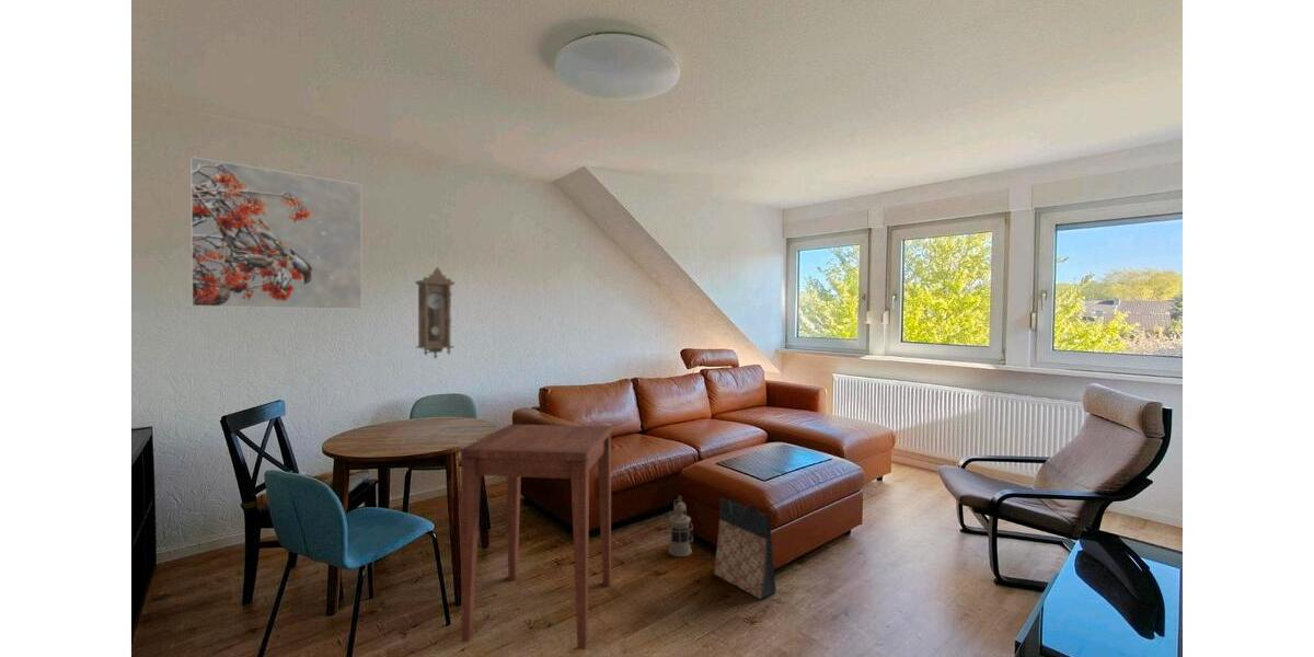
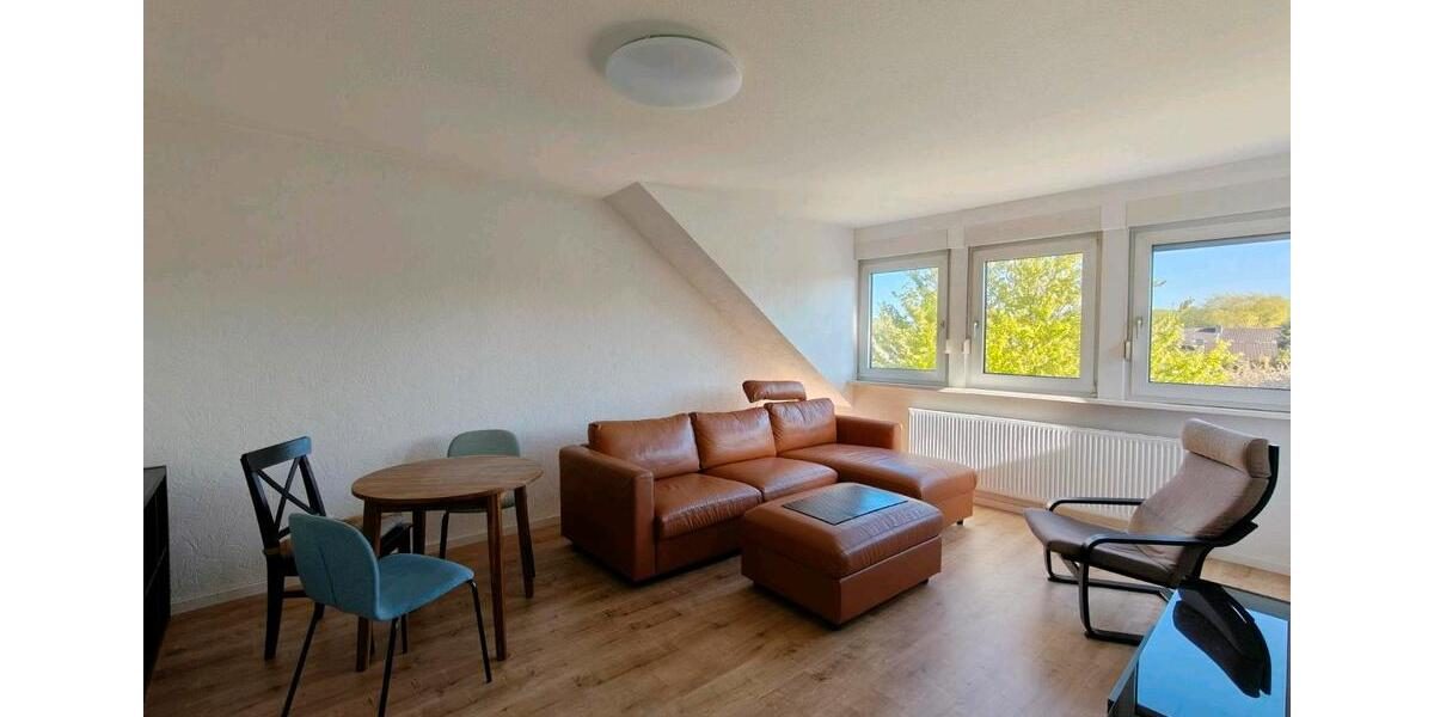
- side table [460,423,612,650]
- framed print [189,155,364,311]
- pendulum clock [414,266,456,360]
- bag [713,497,777,600]
- lantern [666,495,694,557]
